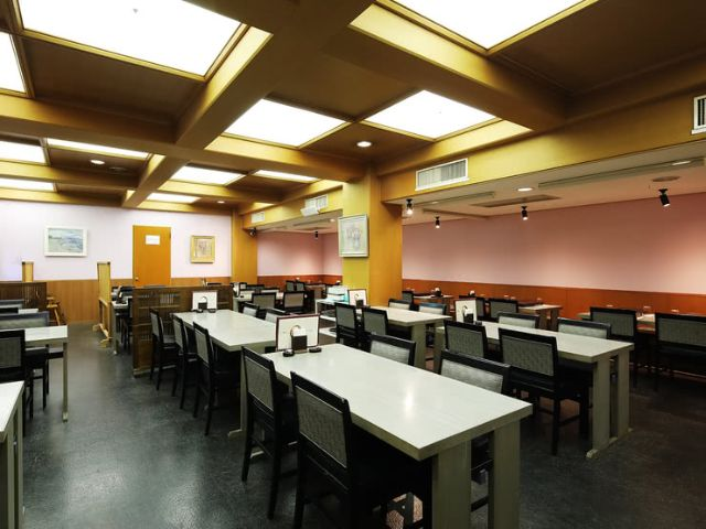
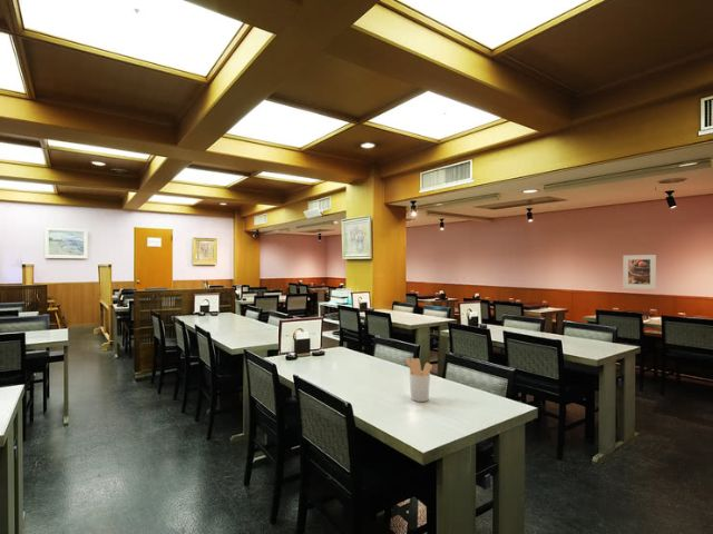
+ utensil holder [404,357,433,403]
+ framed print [622,254,657,290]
